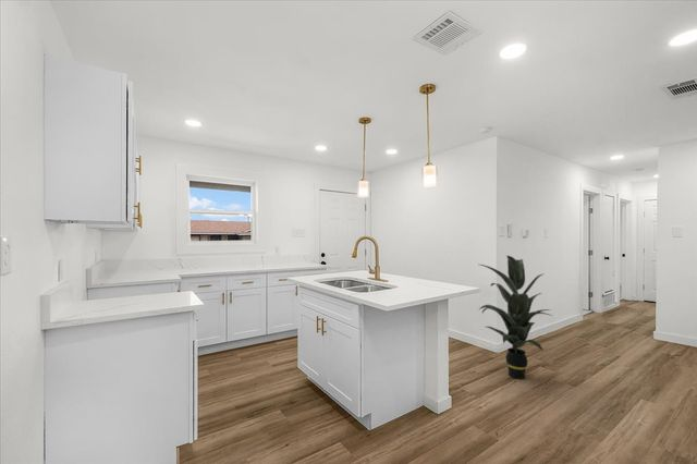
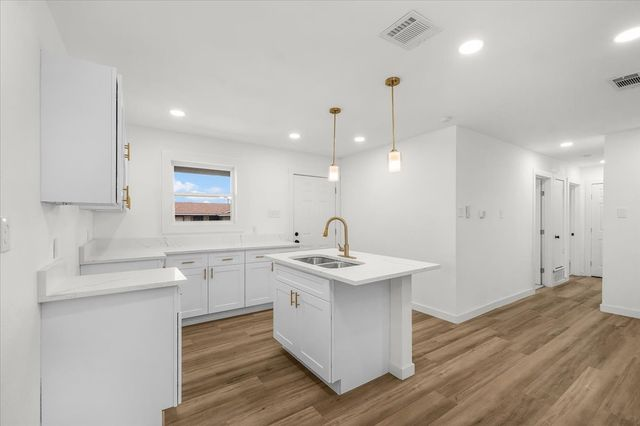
- indoor plant [478,254,553,380]
